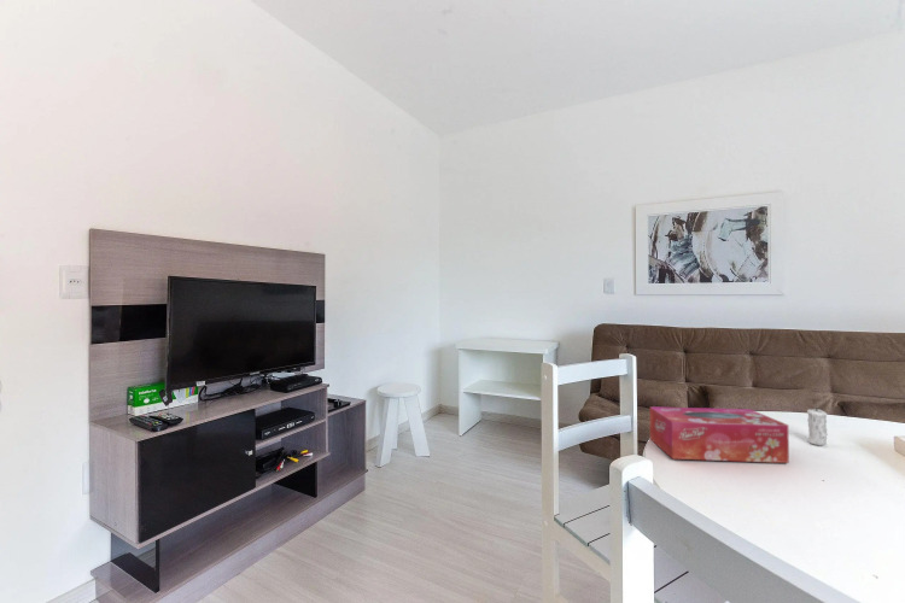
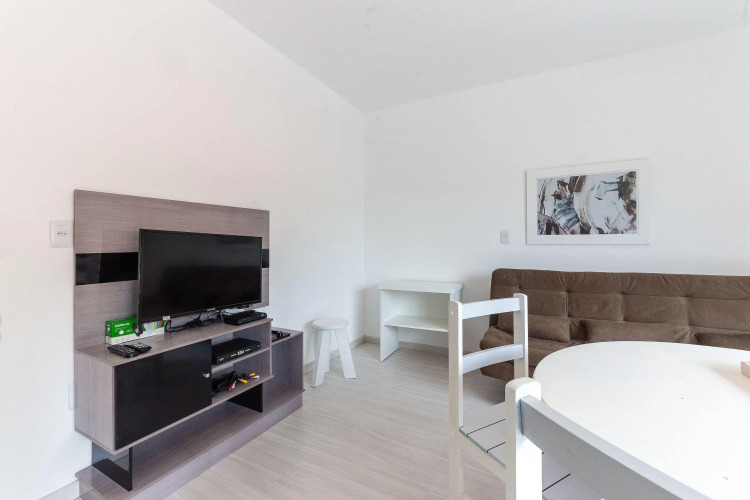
- candle [806,403,829,446]
- tissue box [649,405,790,464]
